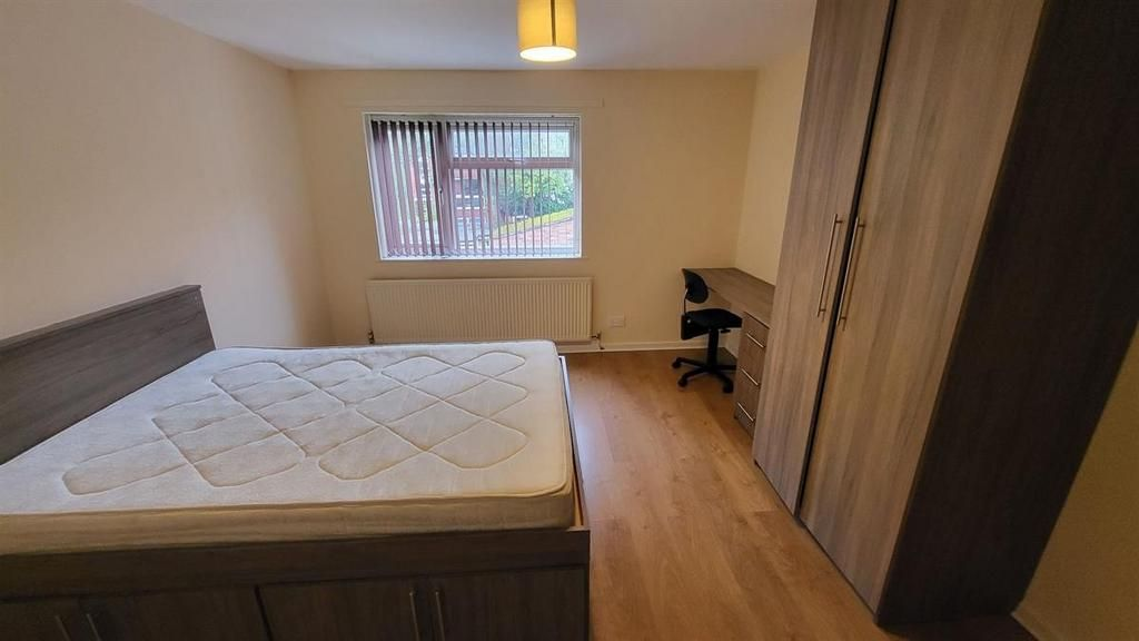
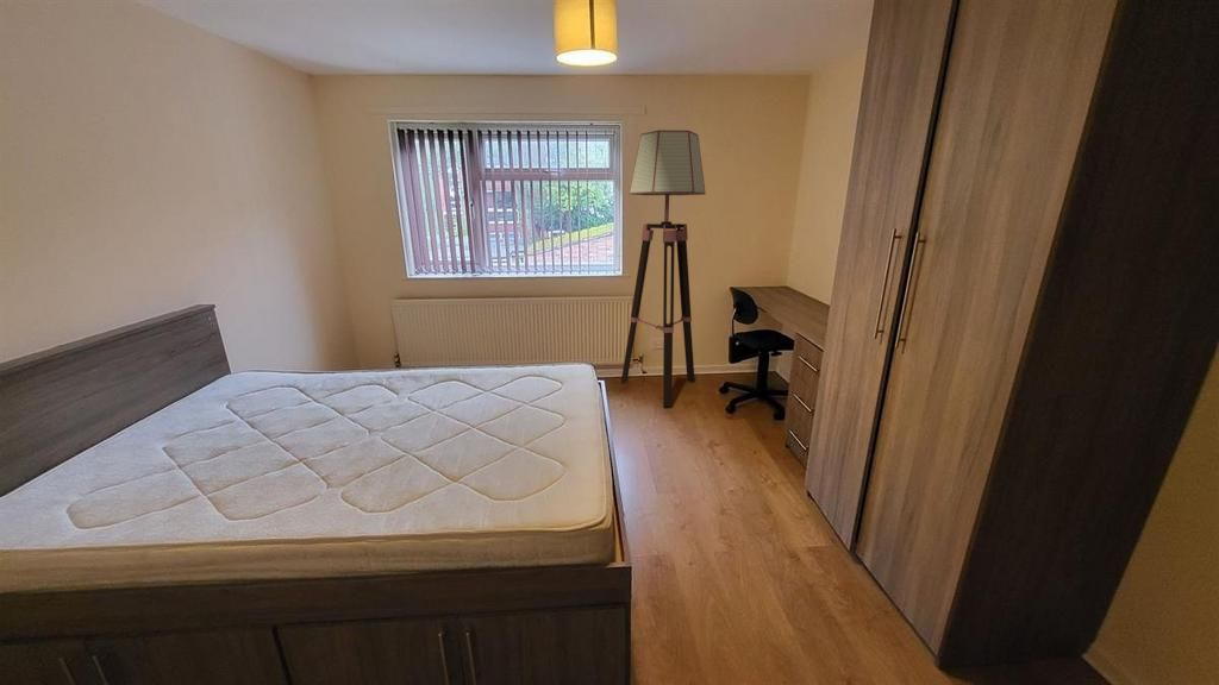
+ floor lamp [620,128,707,408]
